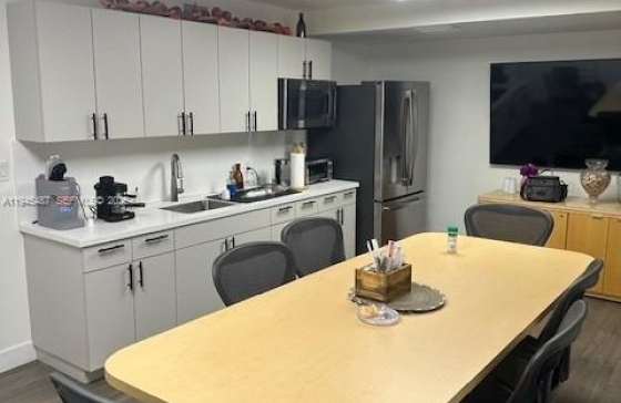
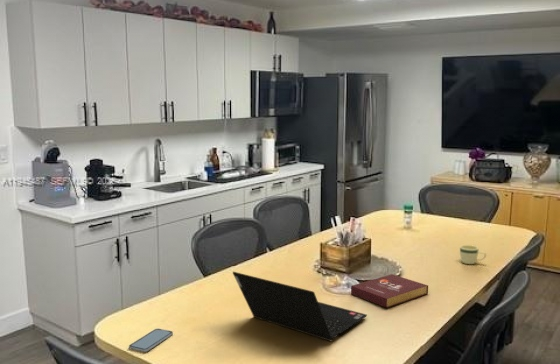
+ smartphone [128,328,174,353]
+ mug [459,244,487,265]
+ laptop computer [232,271,368,342]
+ book [350,273,429,309]
